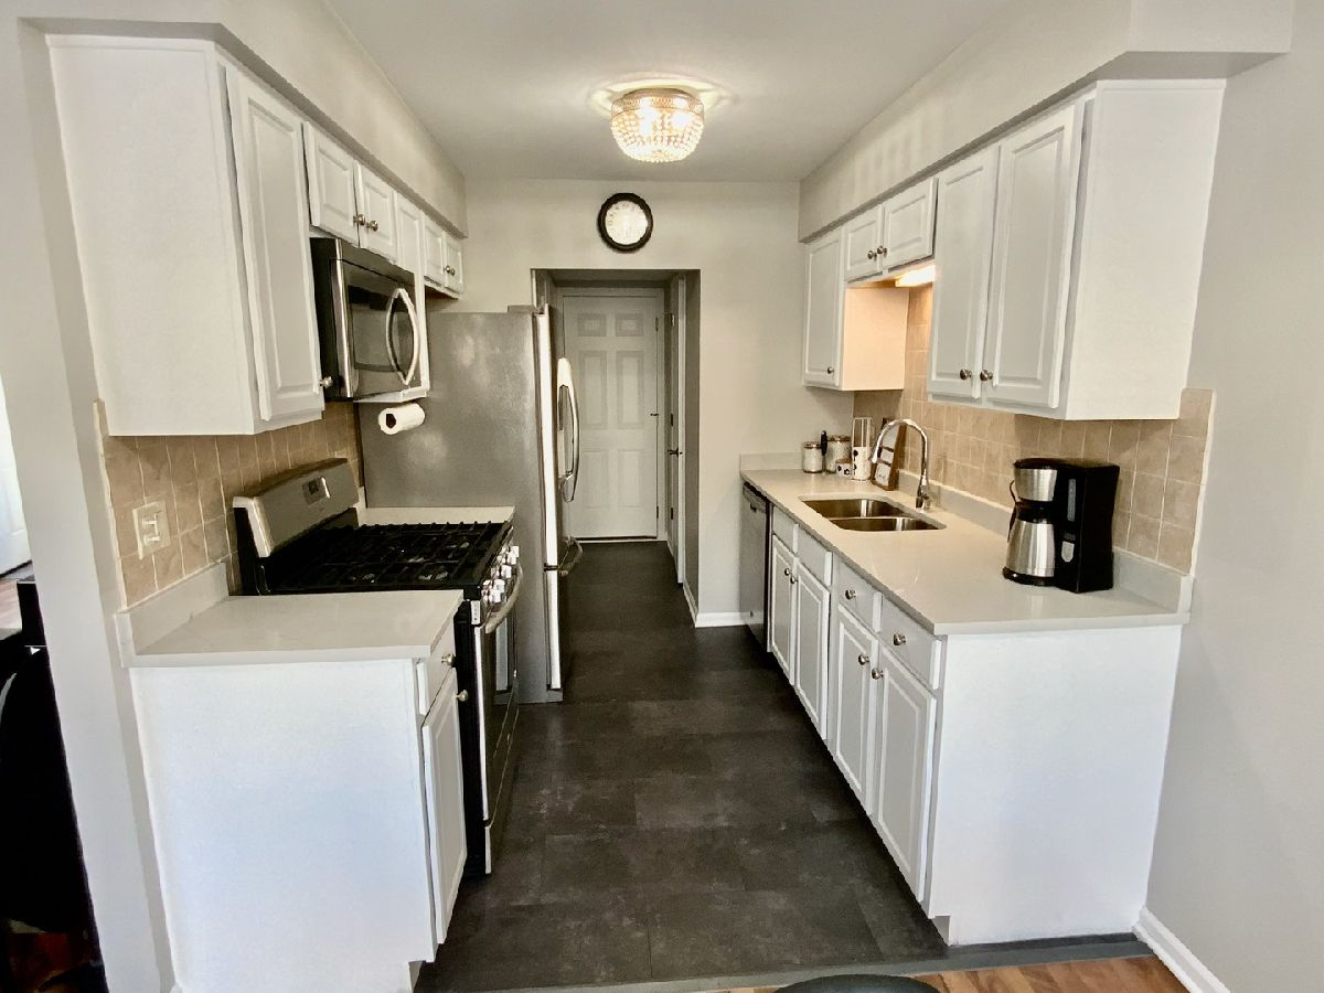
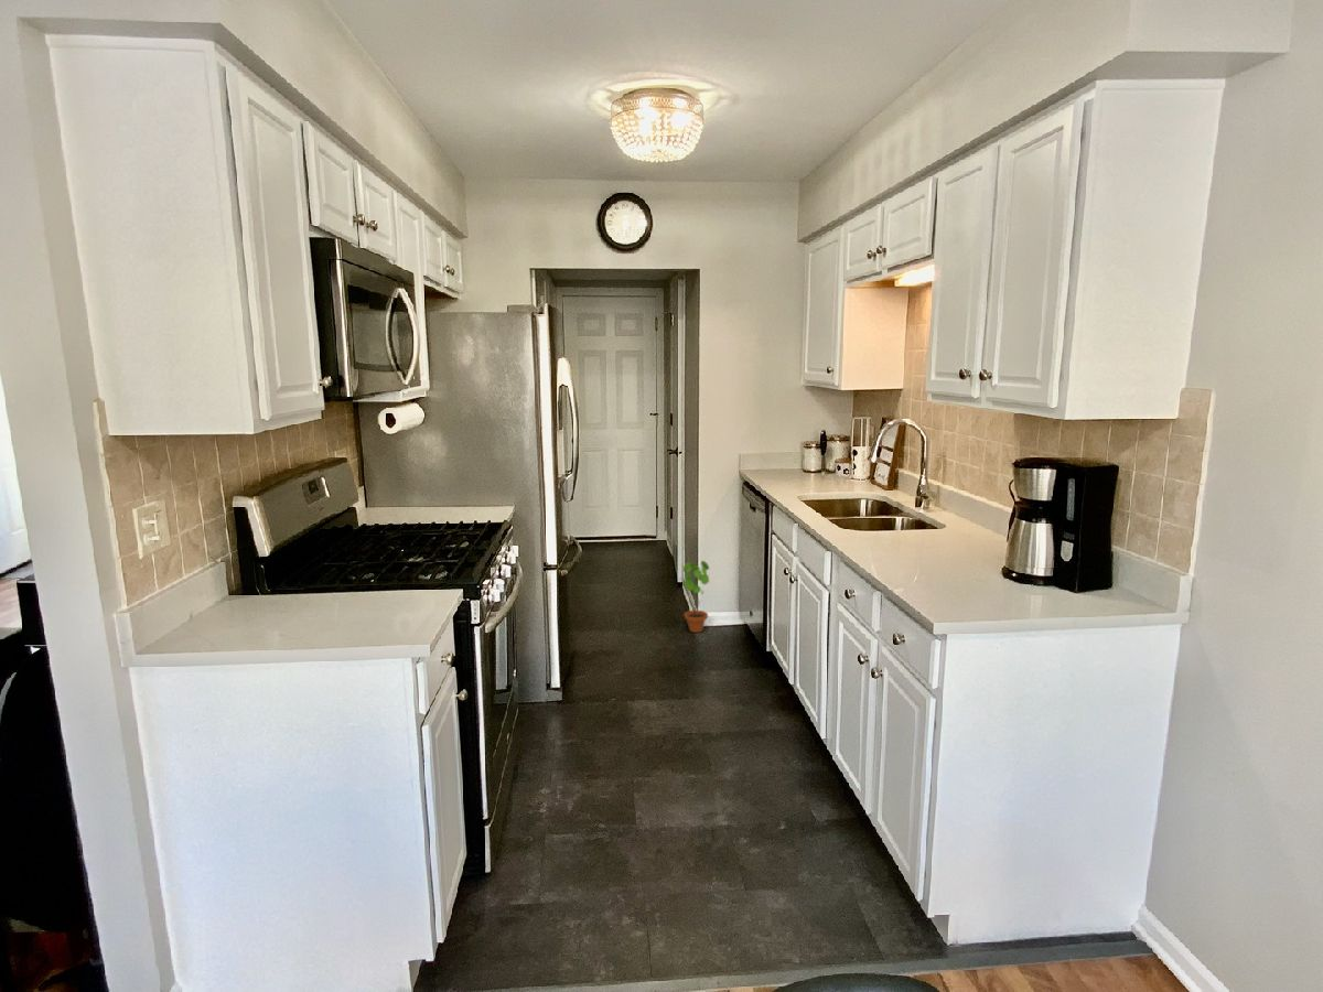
+ potted plant [681,560,710,634]
